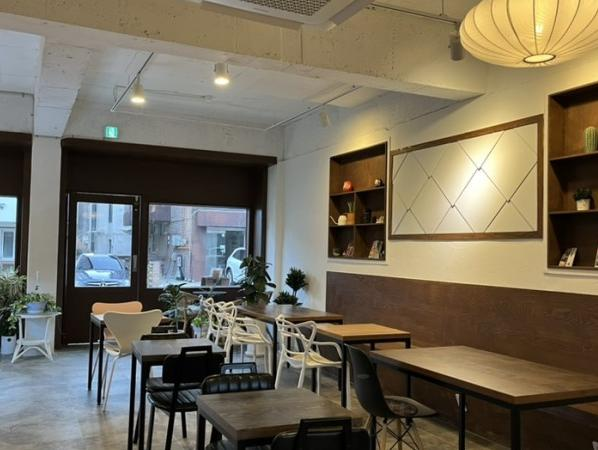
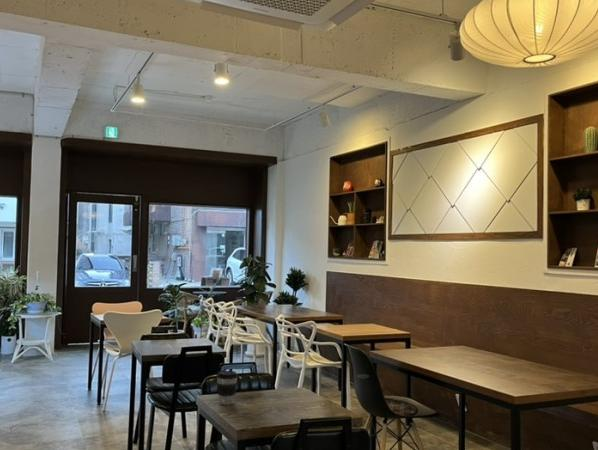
+ coffee cup [215,370,239,406]
